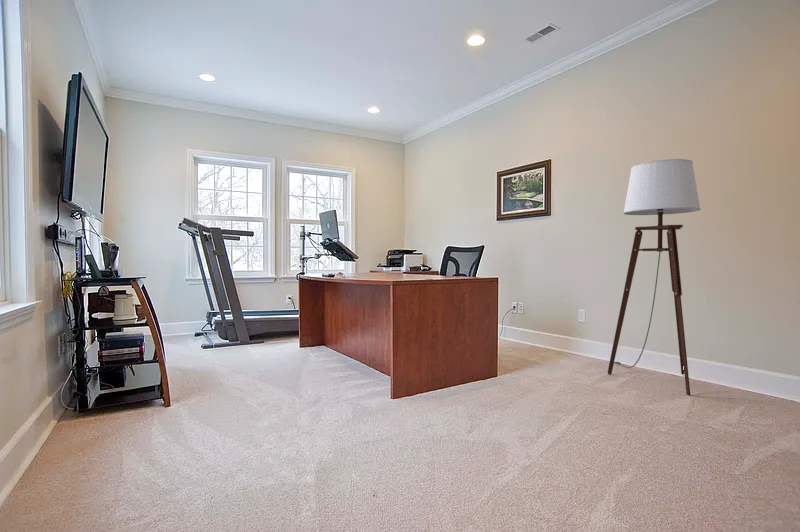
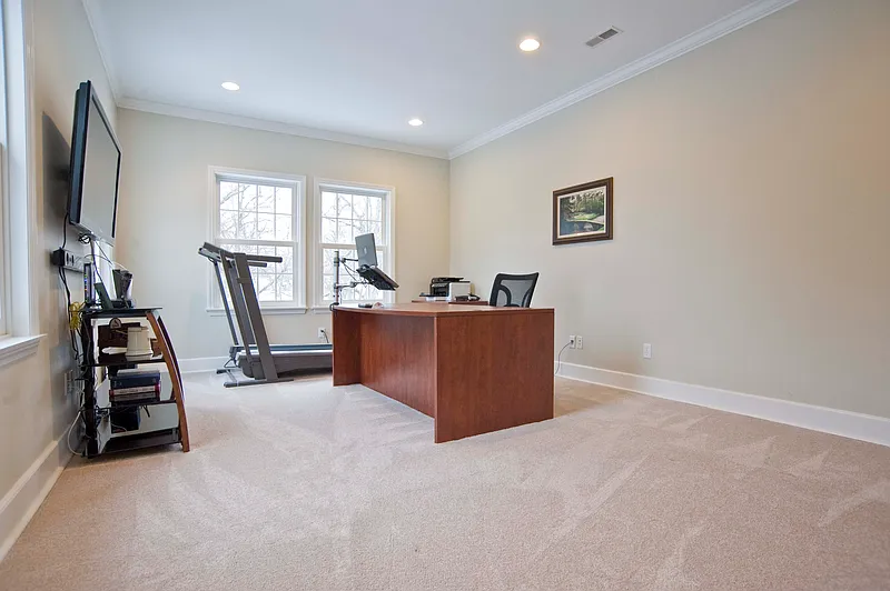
- floor lamp [607,158,702,397]
